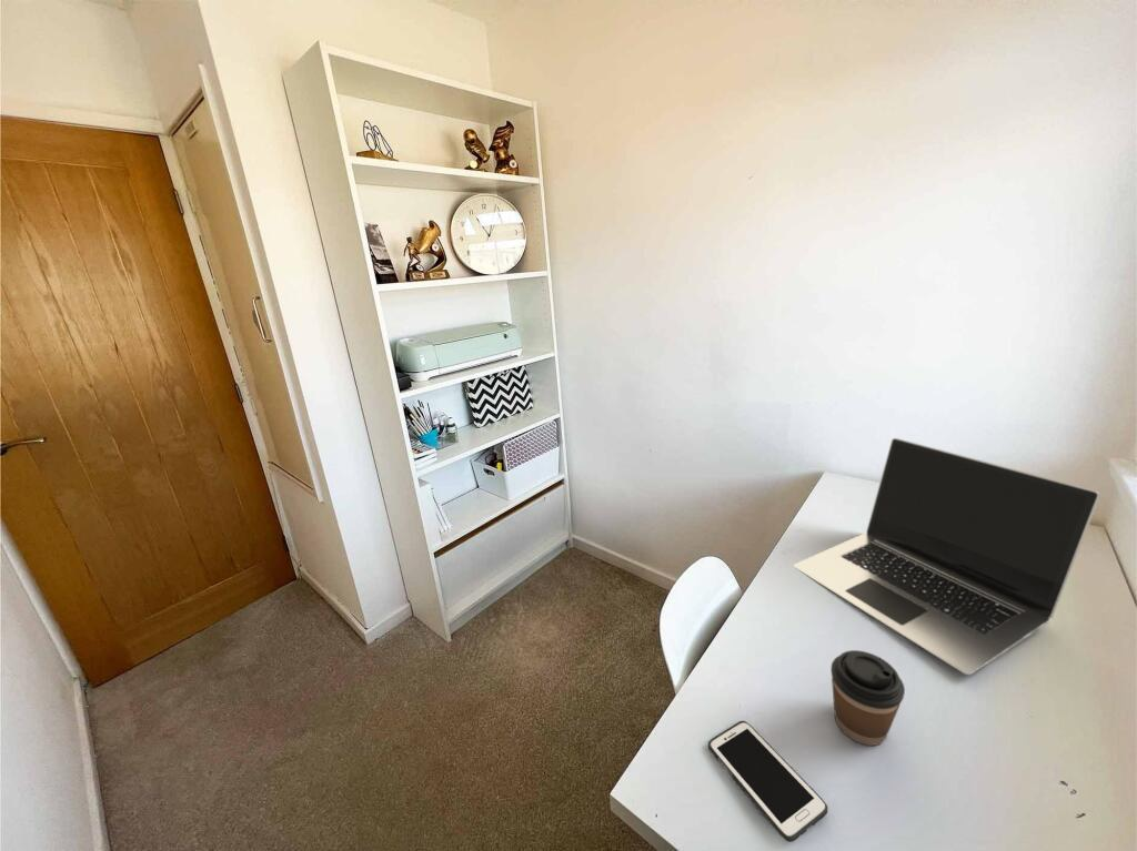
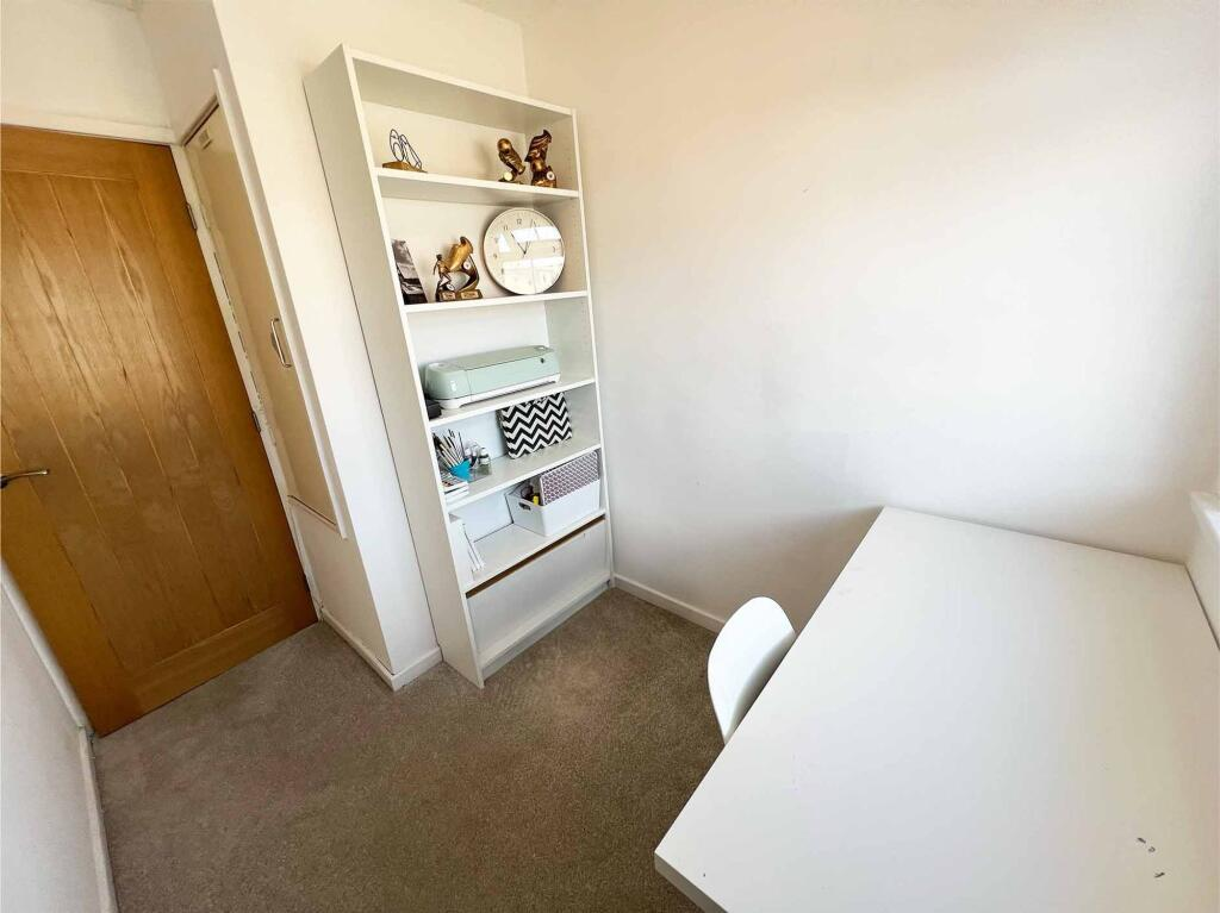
- laptop [792,437,1101,676]
- coffee cup [831,649,906,747]
- cell phone [707,720,829,843]
